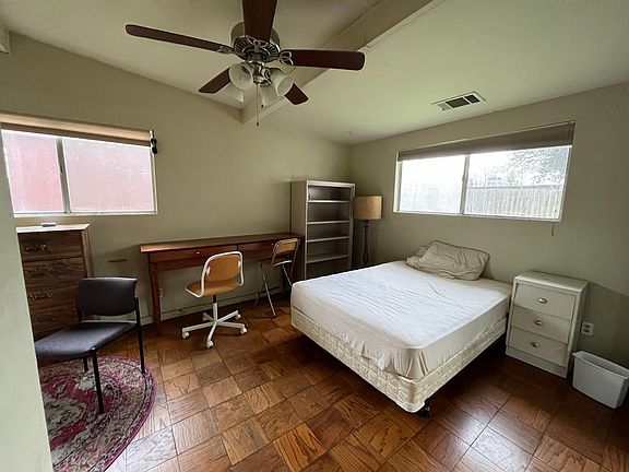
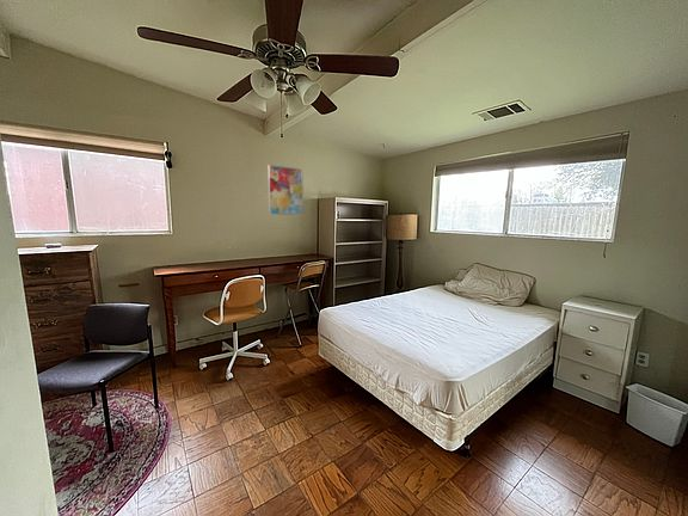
+ wall art [266,164,305,216]
